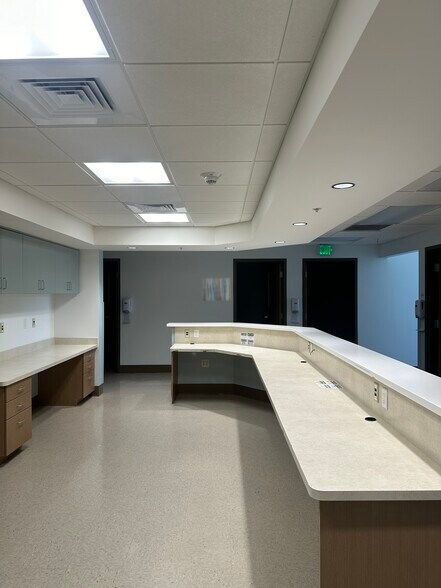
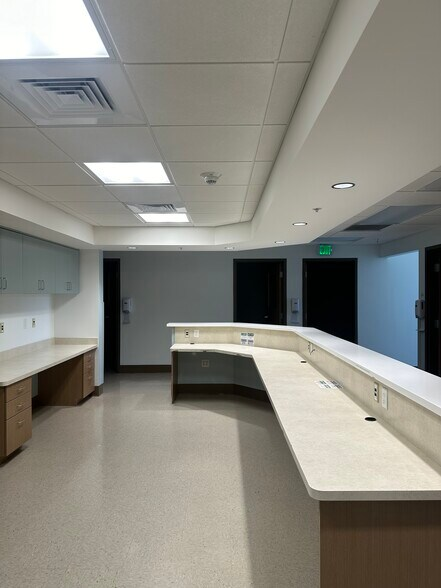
- wall art [201,276,232,302]
